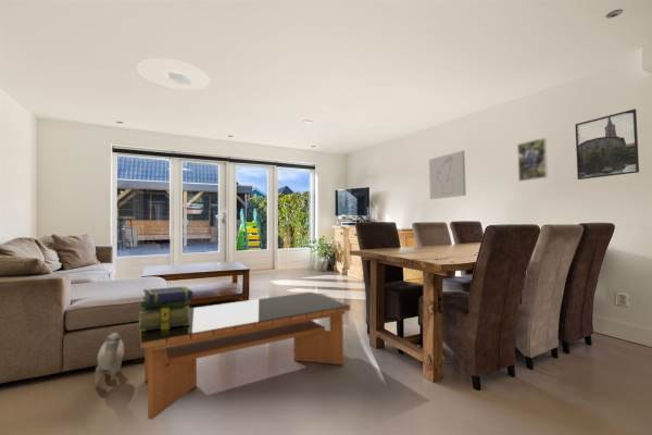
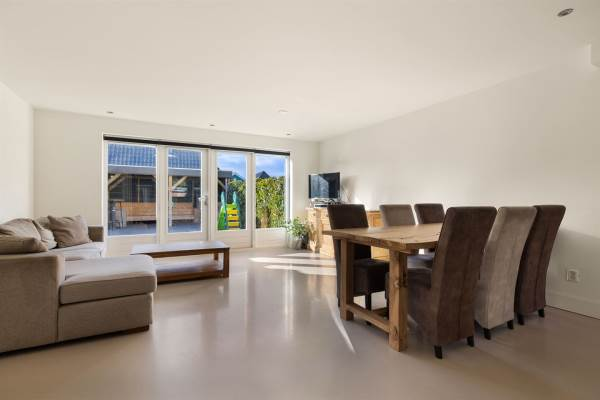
- ceiling light [136,58,212,91]
- plush toy [93,330,125,387]
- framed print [574,108,640,181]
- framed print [516,137,549,183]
- coffee table [138,291,351,421]
- stack of books [138,286,193,333]
- wall art [428,150,467,200]
